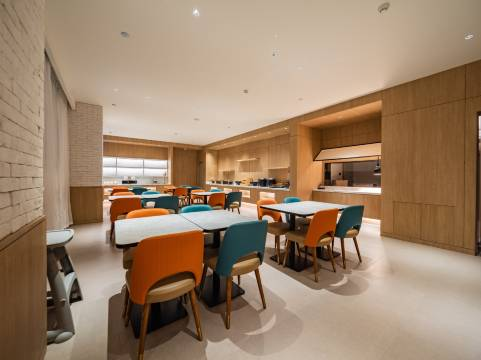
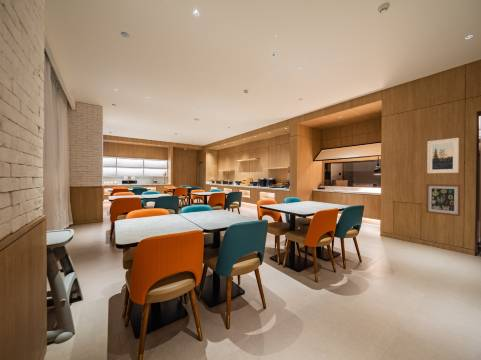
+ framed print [426,137,460,174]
+ wall art [425,183,462,217]
